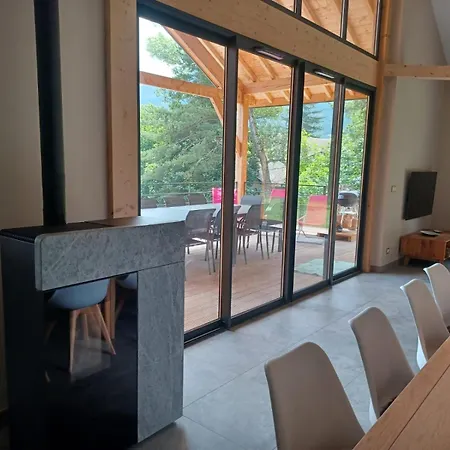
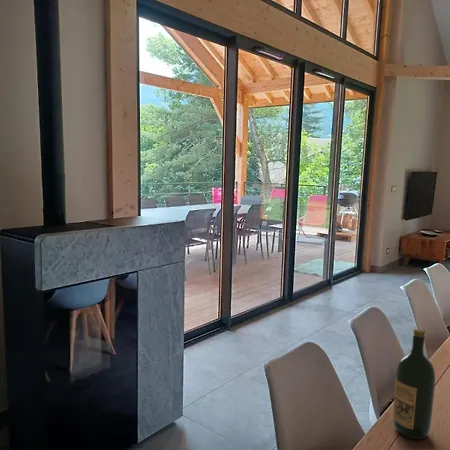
+ wine bottle [392,328,436,440]
